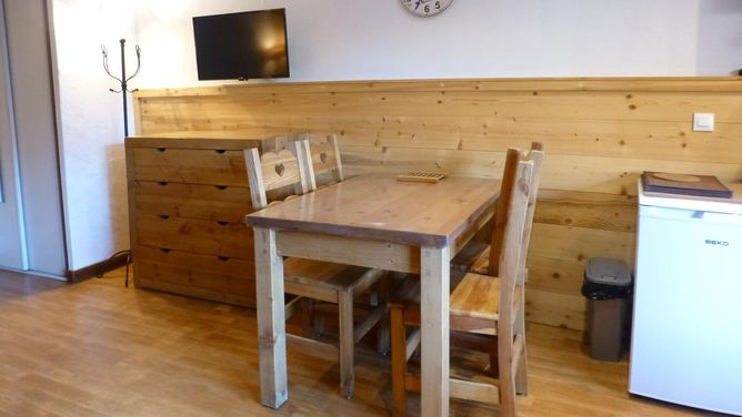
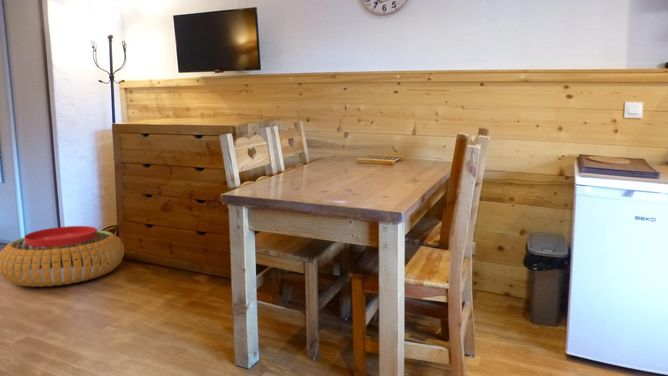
+ pouf [0,225,125,288]
